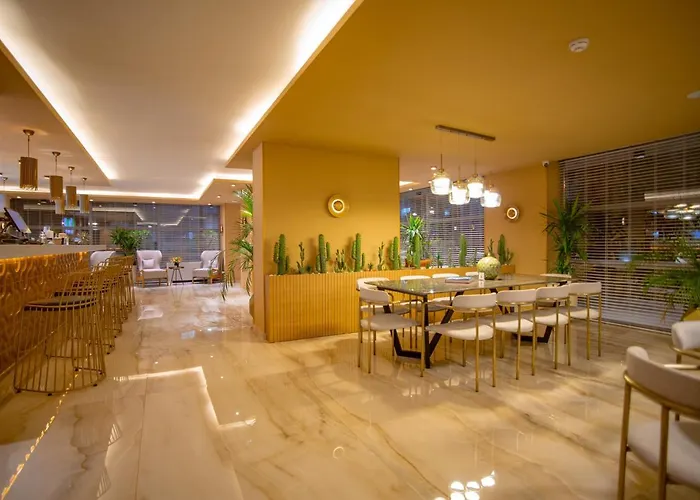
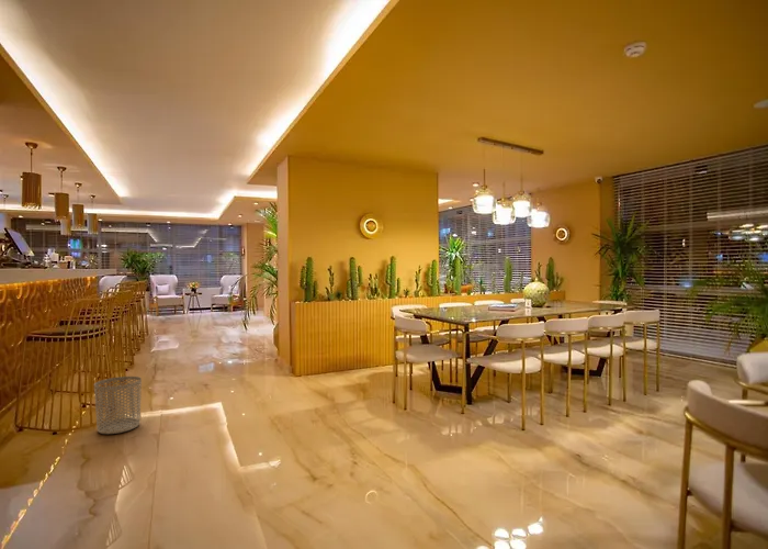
+ waste bin [93,376,143,435]
